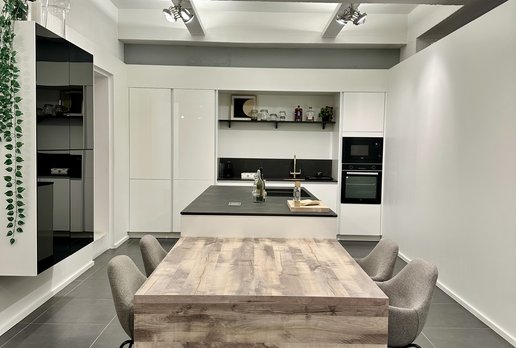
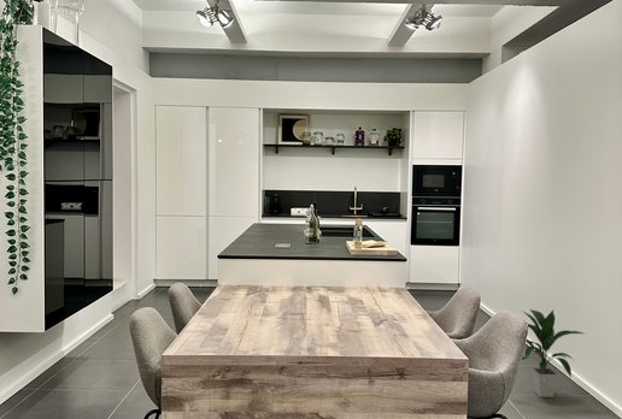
+ indoor plant [521,308,585,399]
